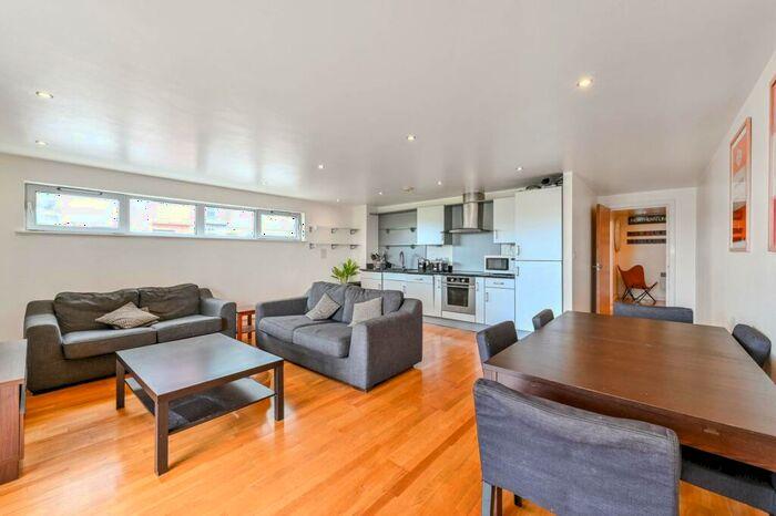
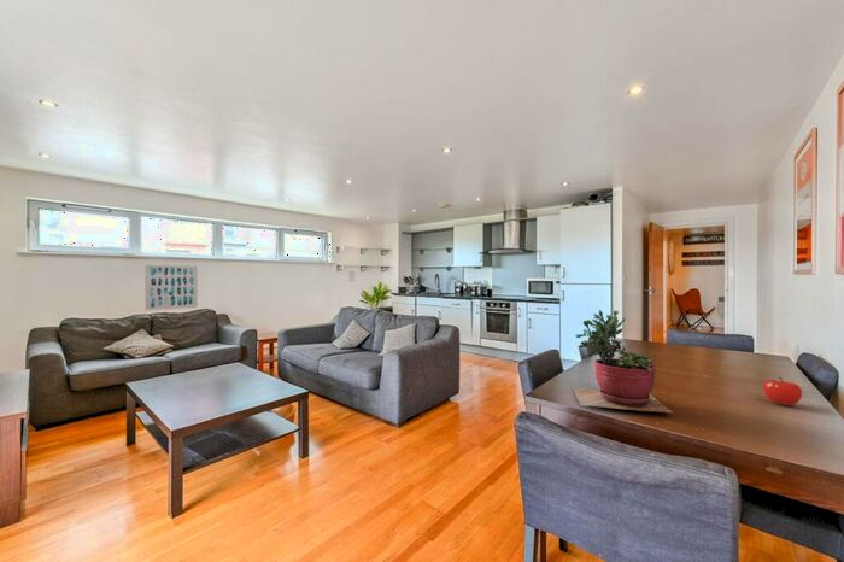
+ succulent plant [572,309,674,414]
+ fruit [762,375,803,406]
+ wall art [143,263,199,311]
